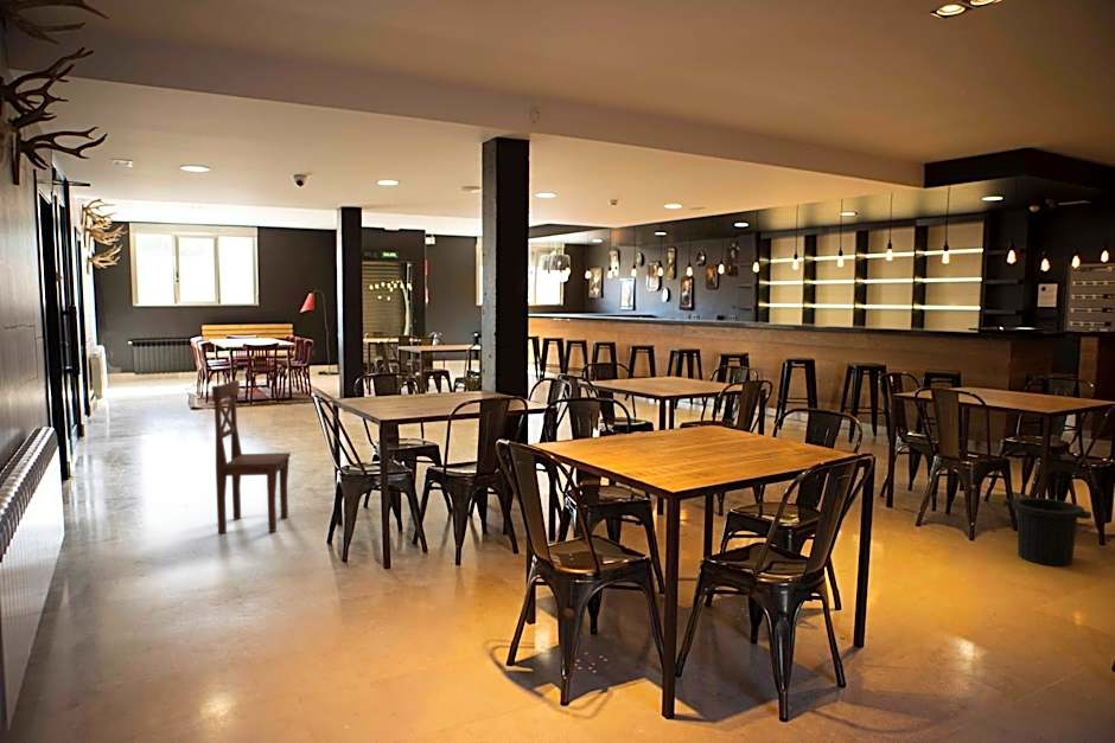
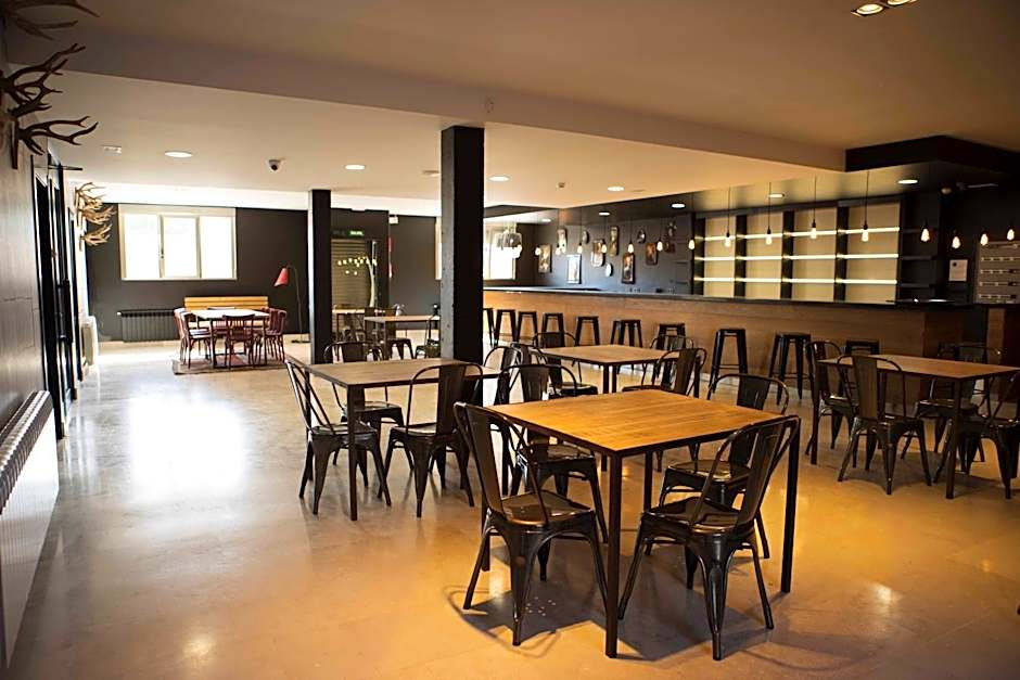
- chair [211,379,292,534]
- trash can [1002,497,1092,566]
